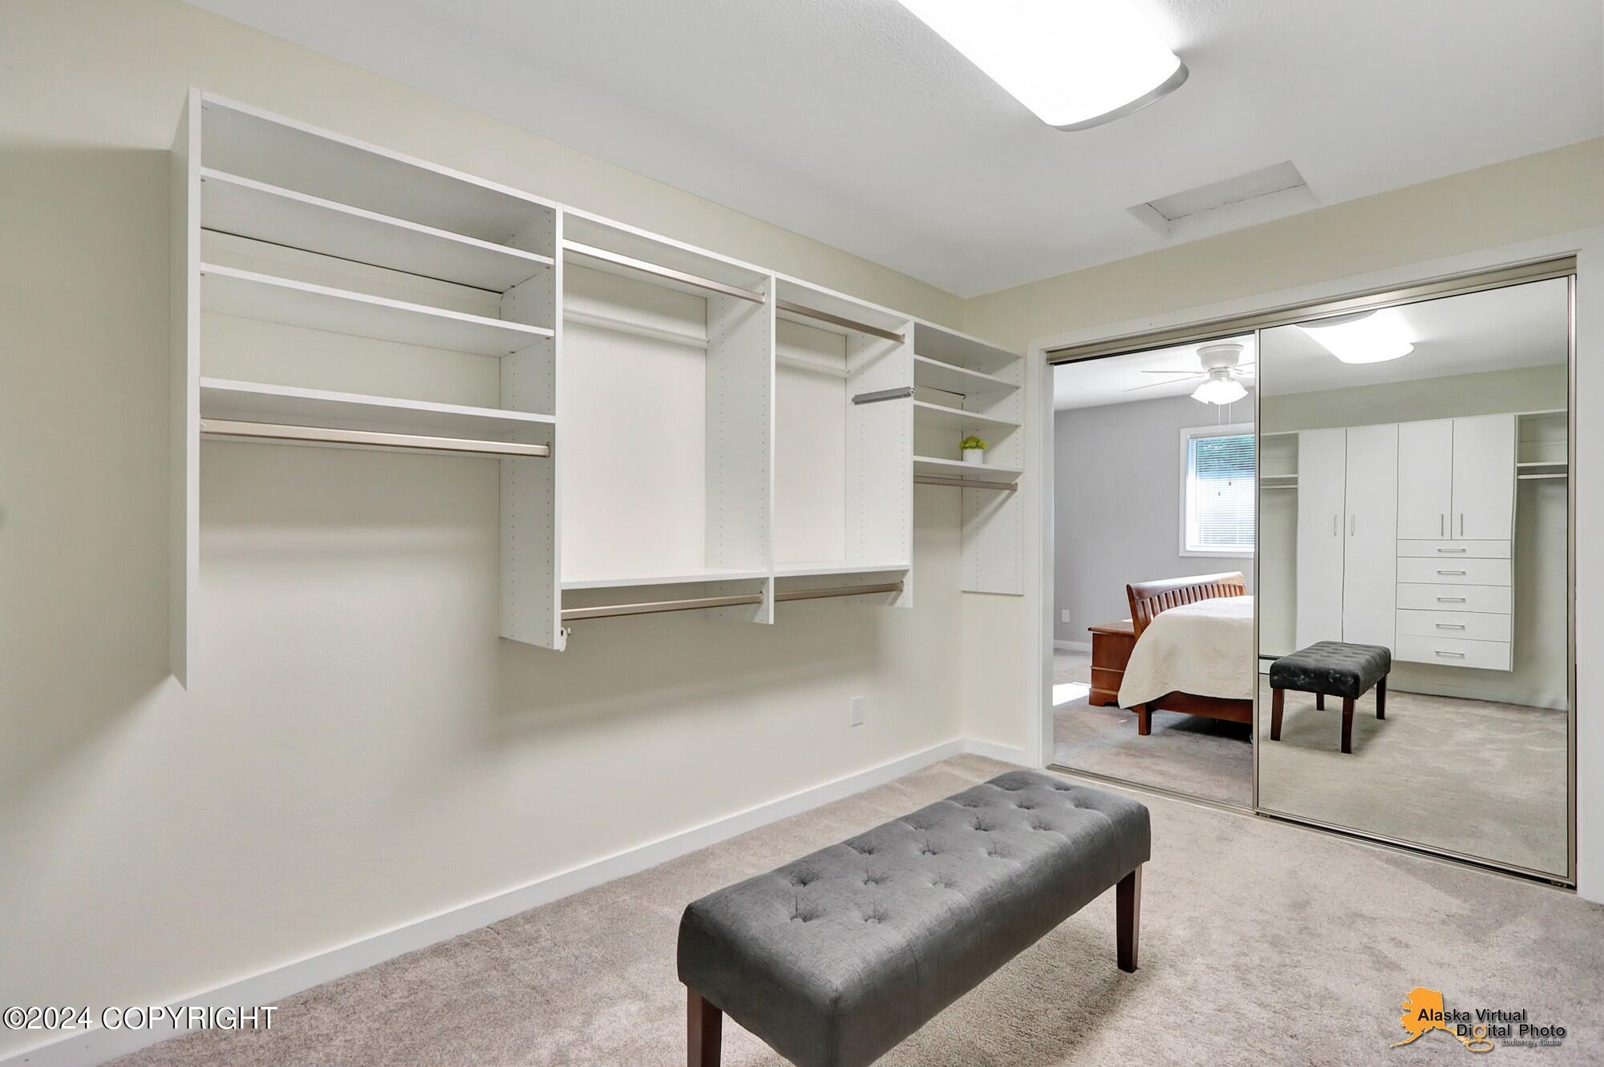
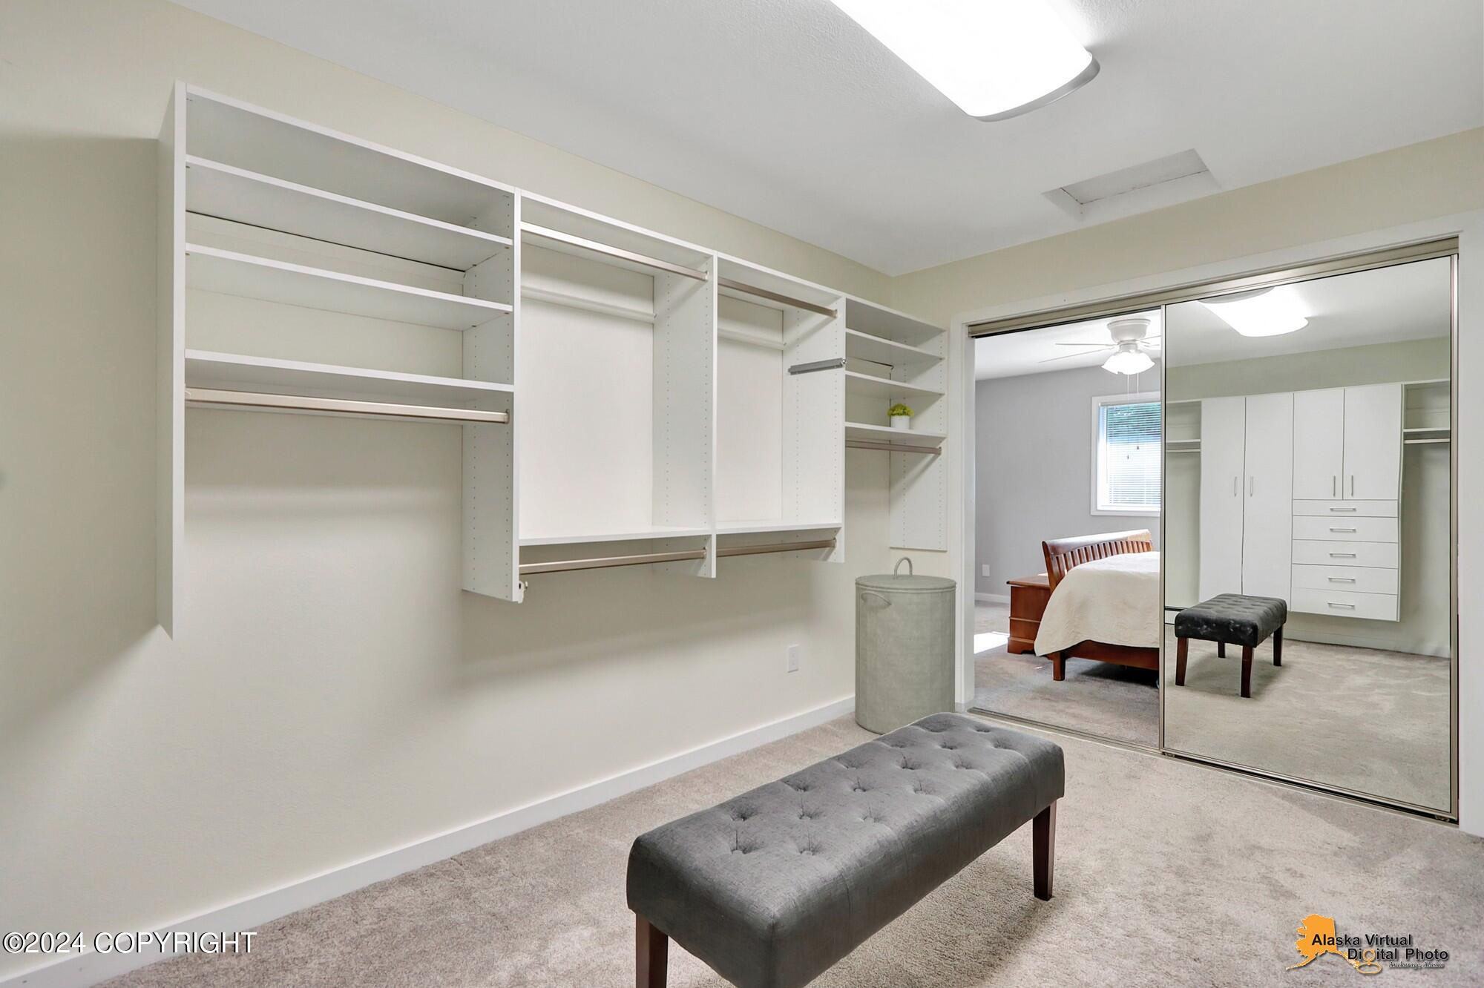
+ laundry hamper [854,557,957,735]
